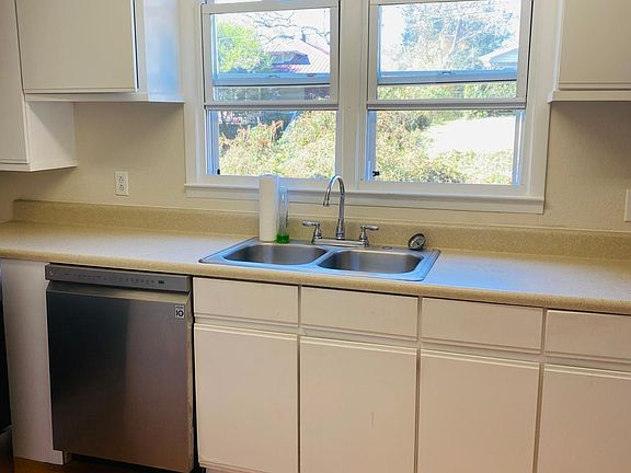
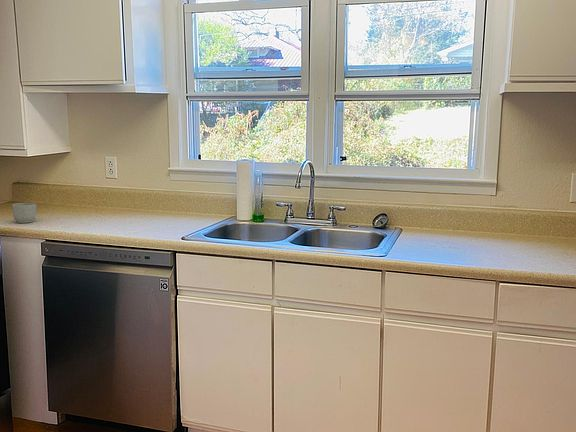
+ mug [11,202,38,224]
